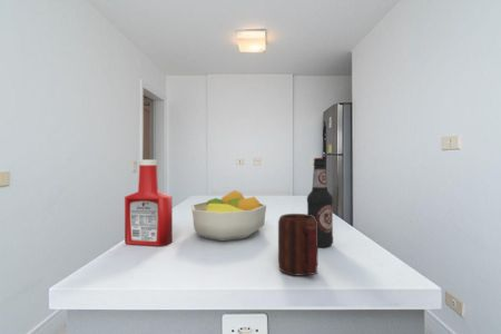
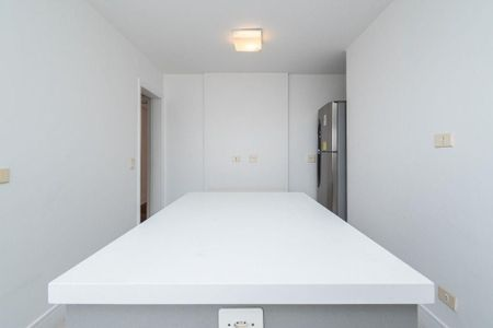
- soap bottle [124,159,174,247]
- bottle [306,157,334,248]
- fruit bowl [190,189,267,242]
- mug [277,213,318,277]
